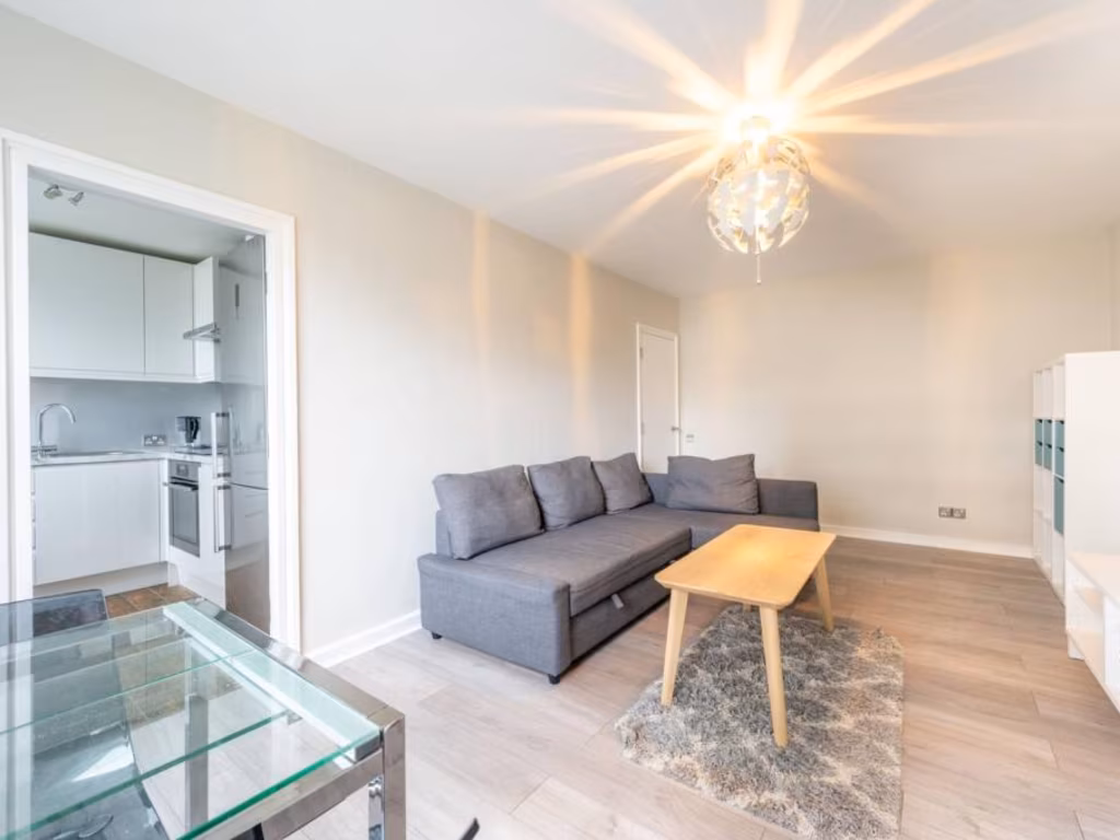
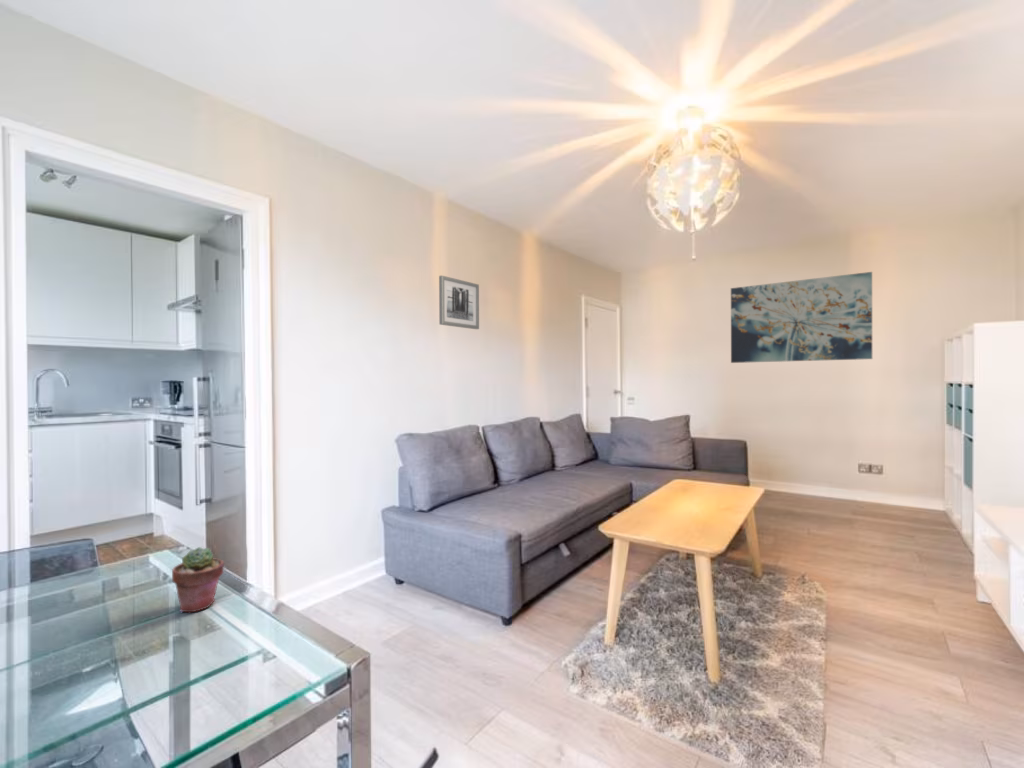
+ wall art [730,271,873,364]
+ potted succulent [171,546,225,613]
+ wall art [438,274,480,330]
